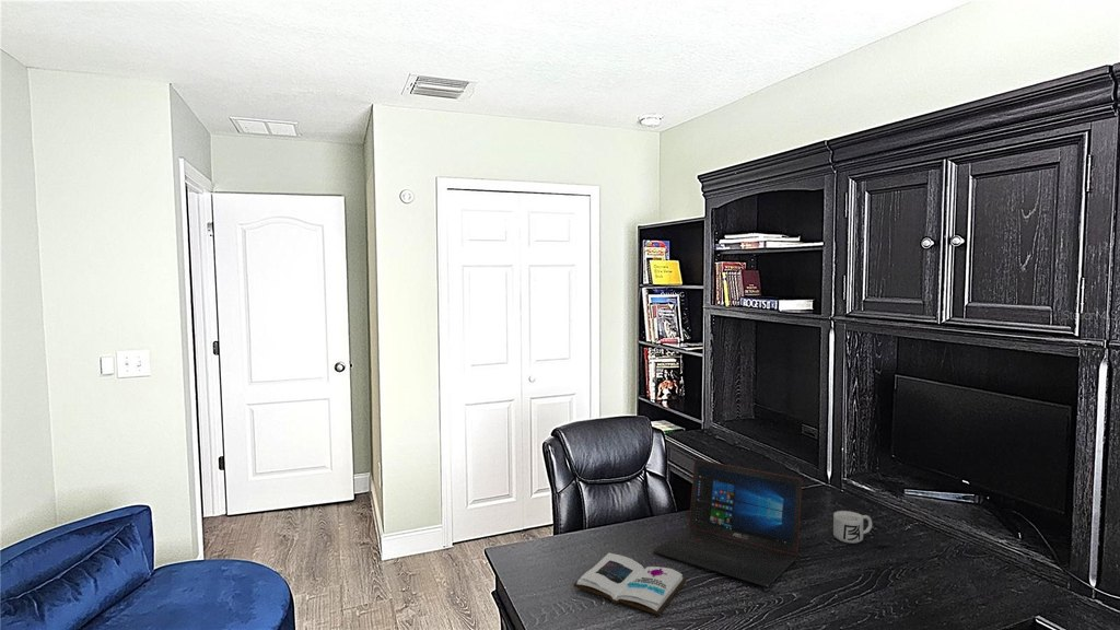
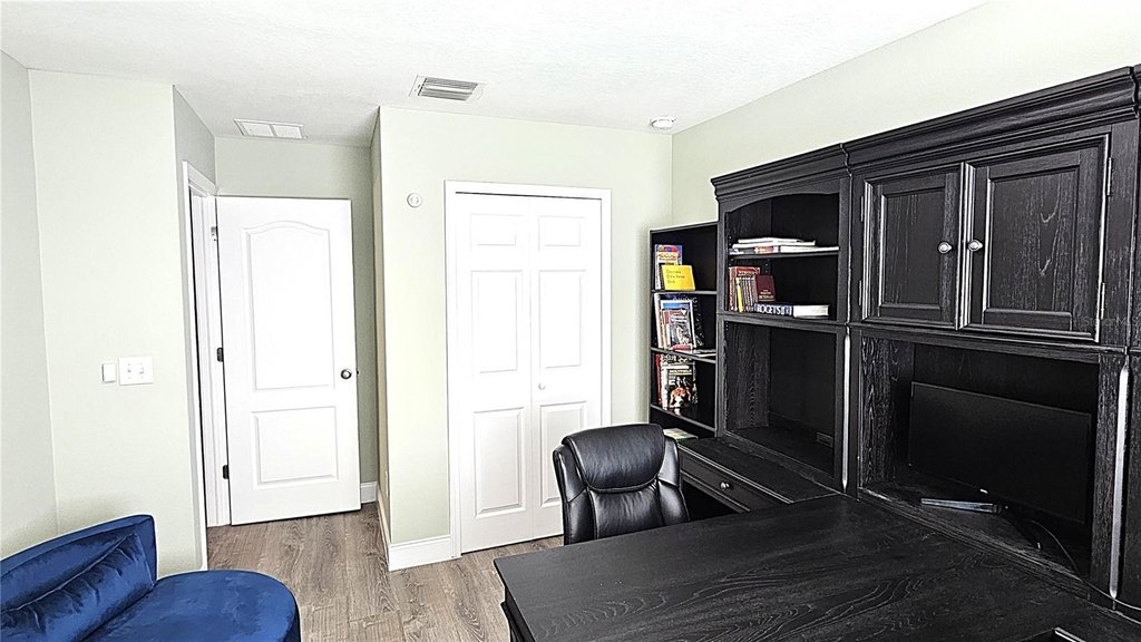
- laptop [652,458,804,587]
- book [572,552,687,616]
- mug [832,510,873,545]
